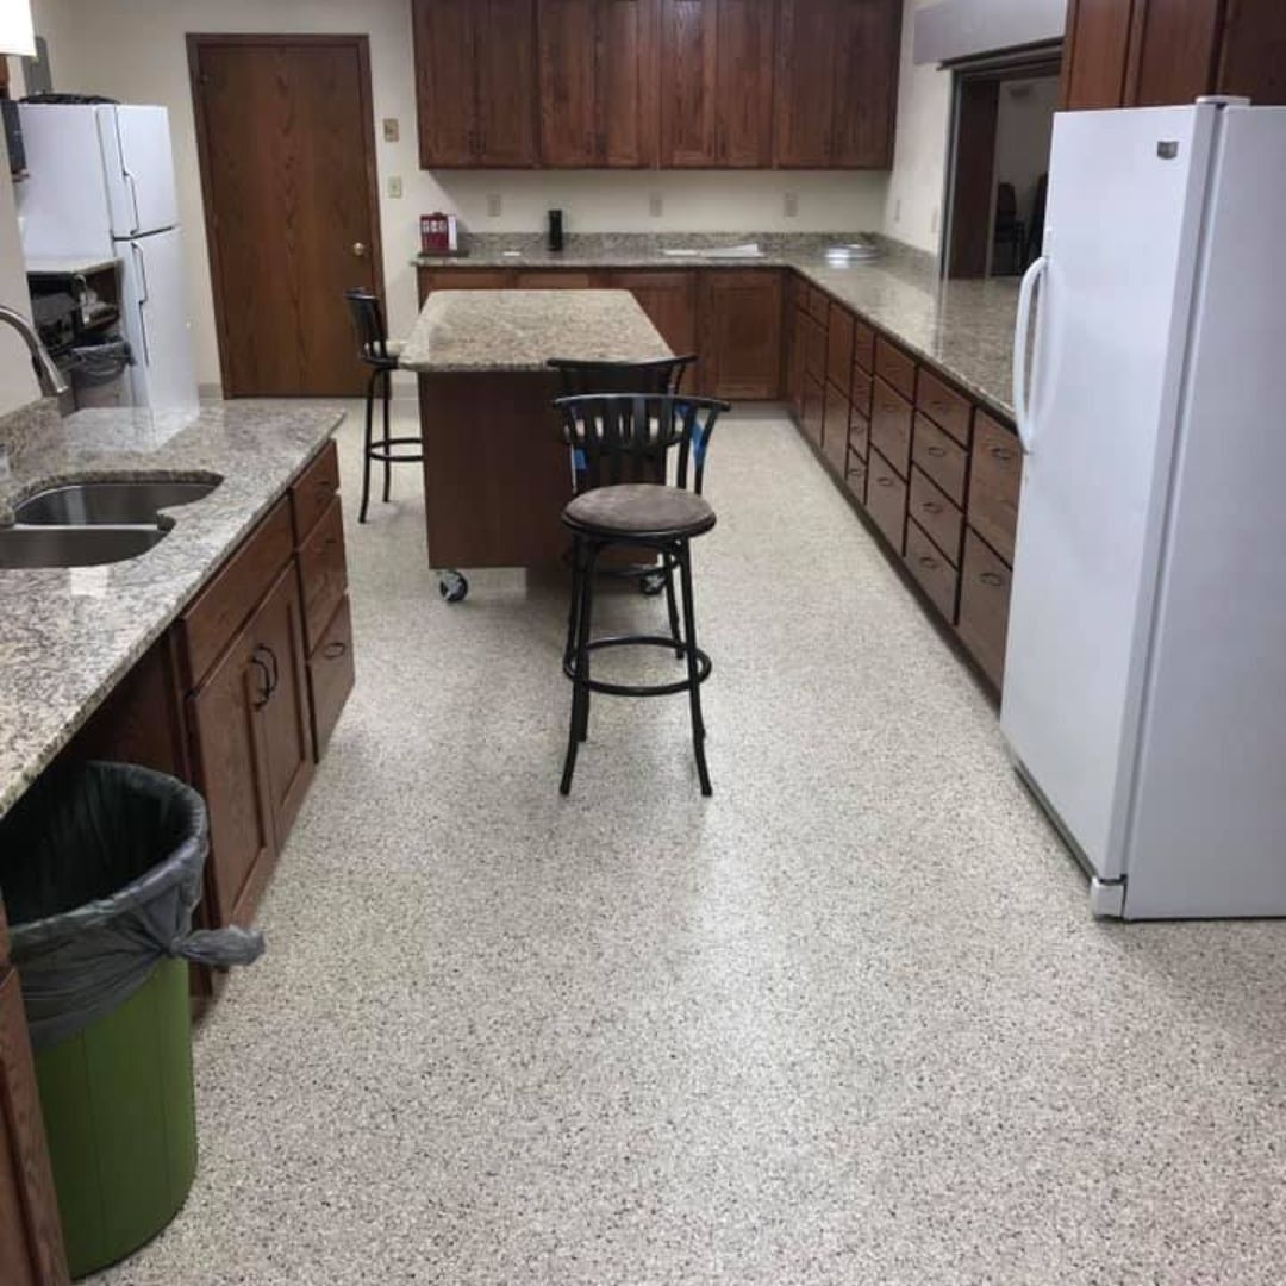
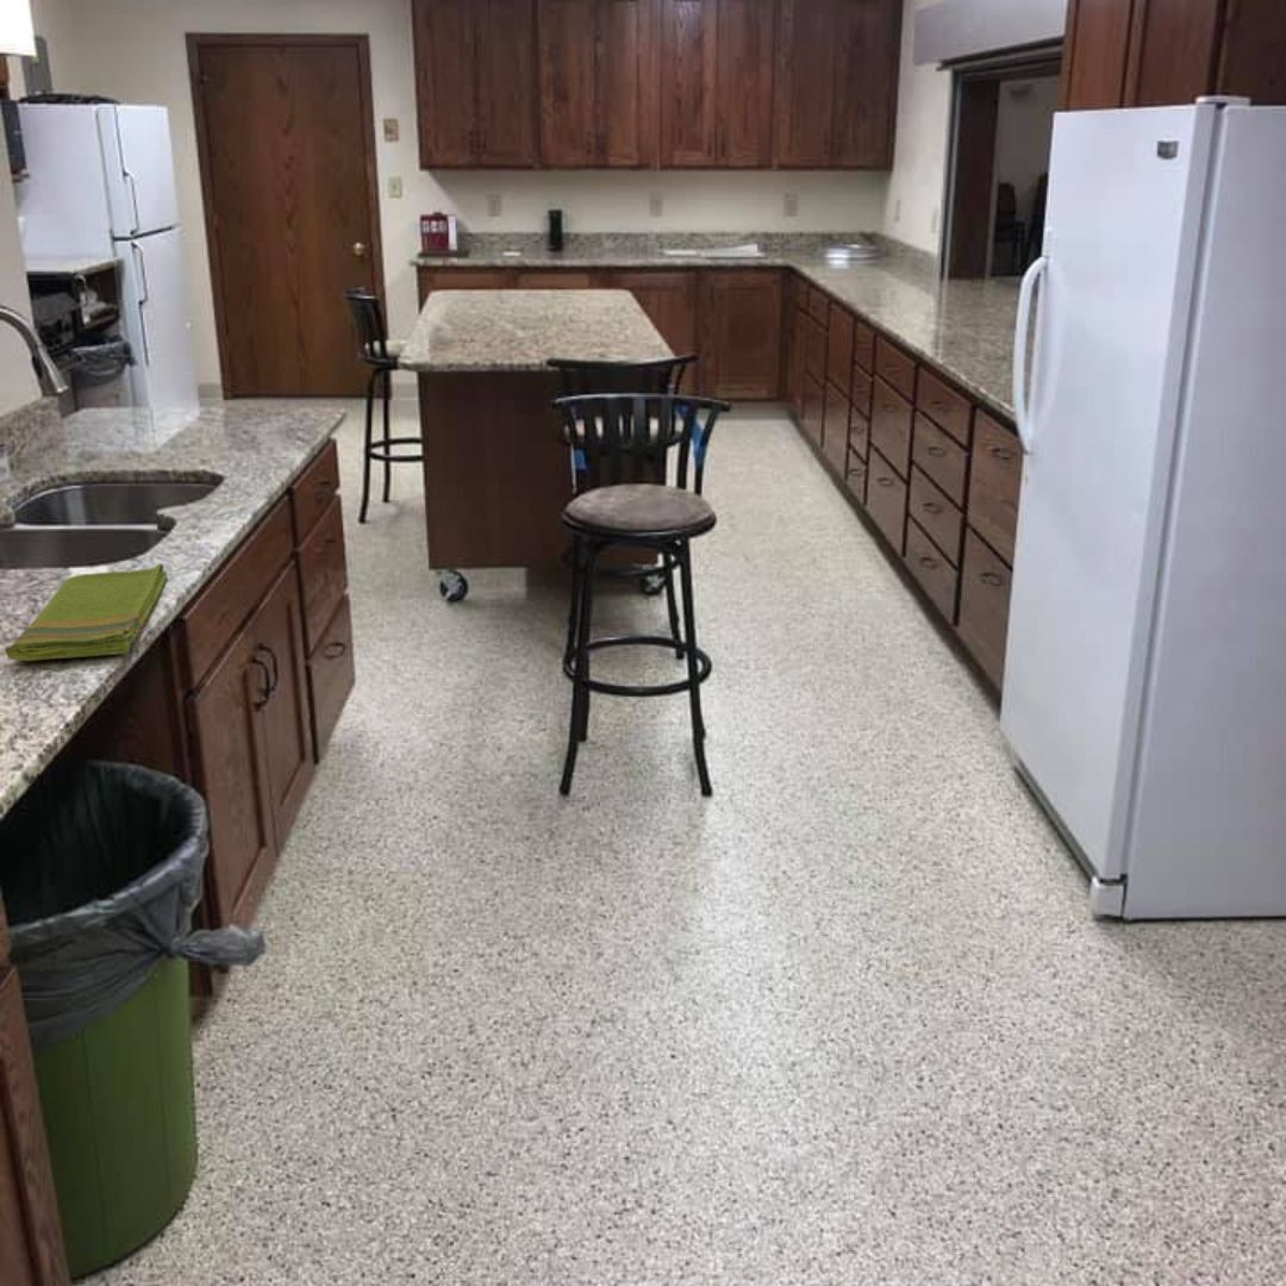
+ dish towel [4,562,168,662]
